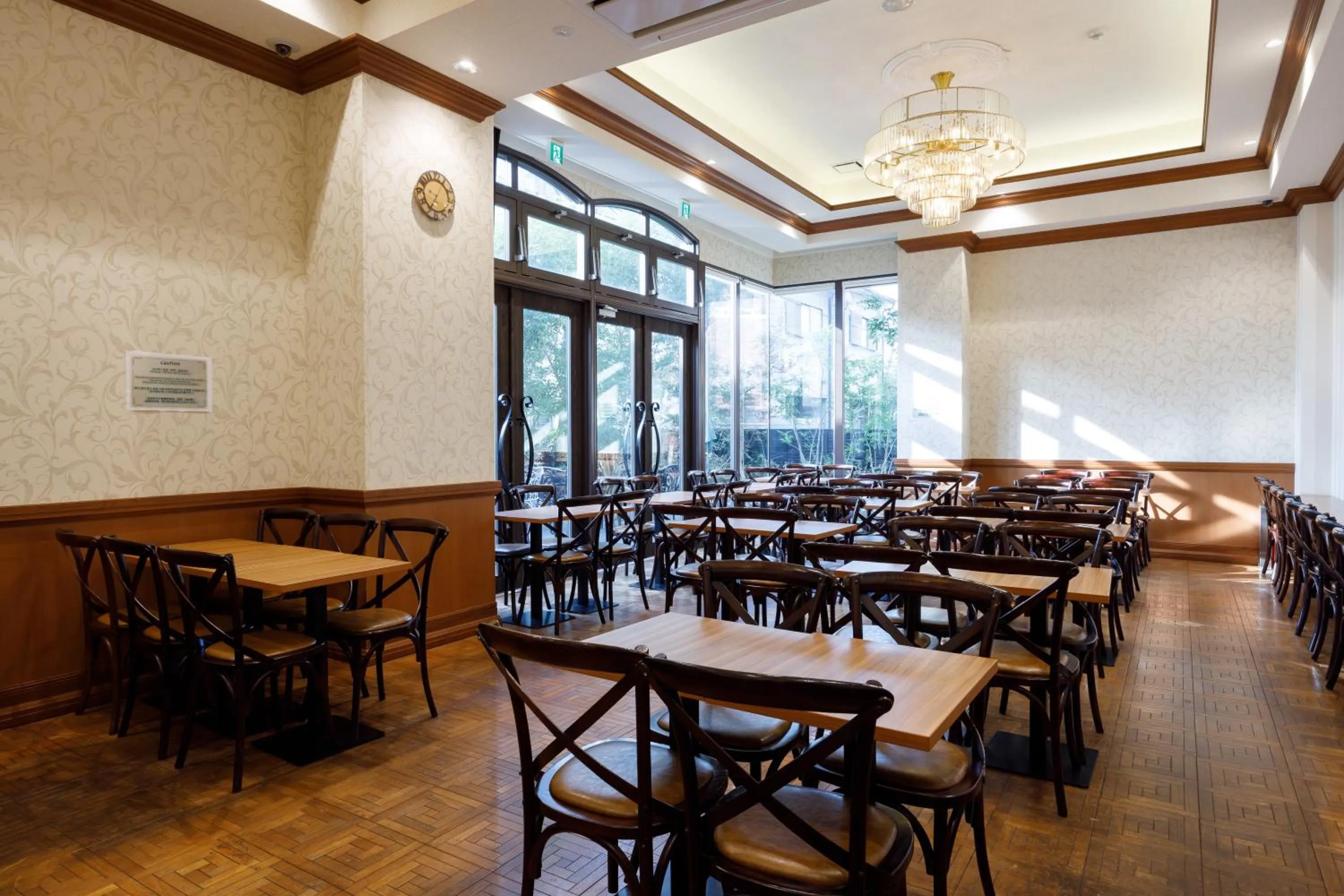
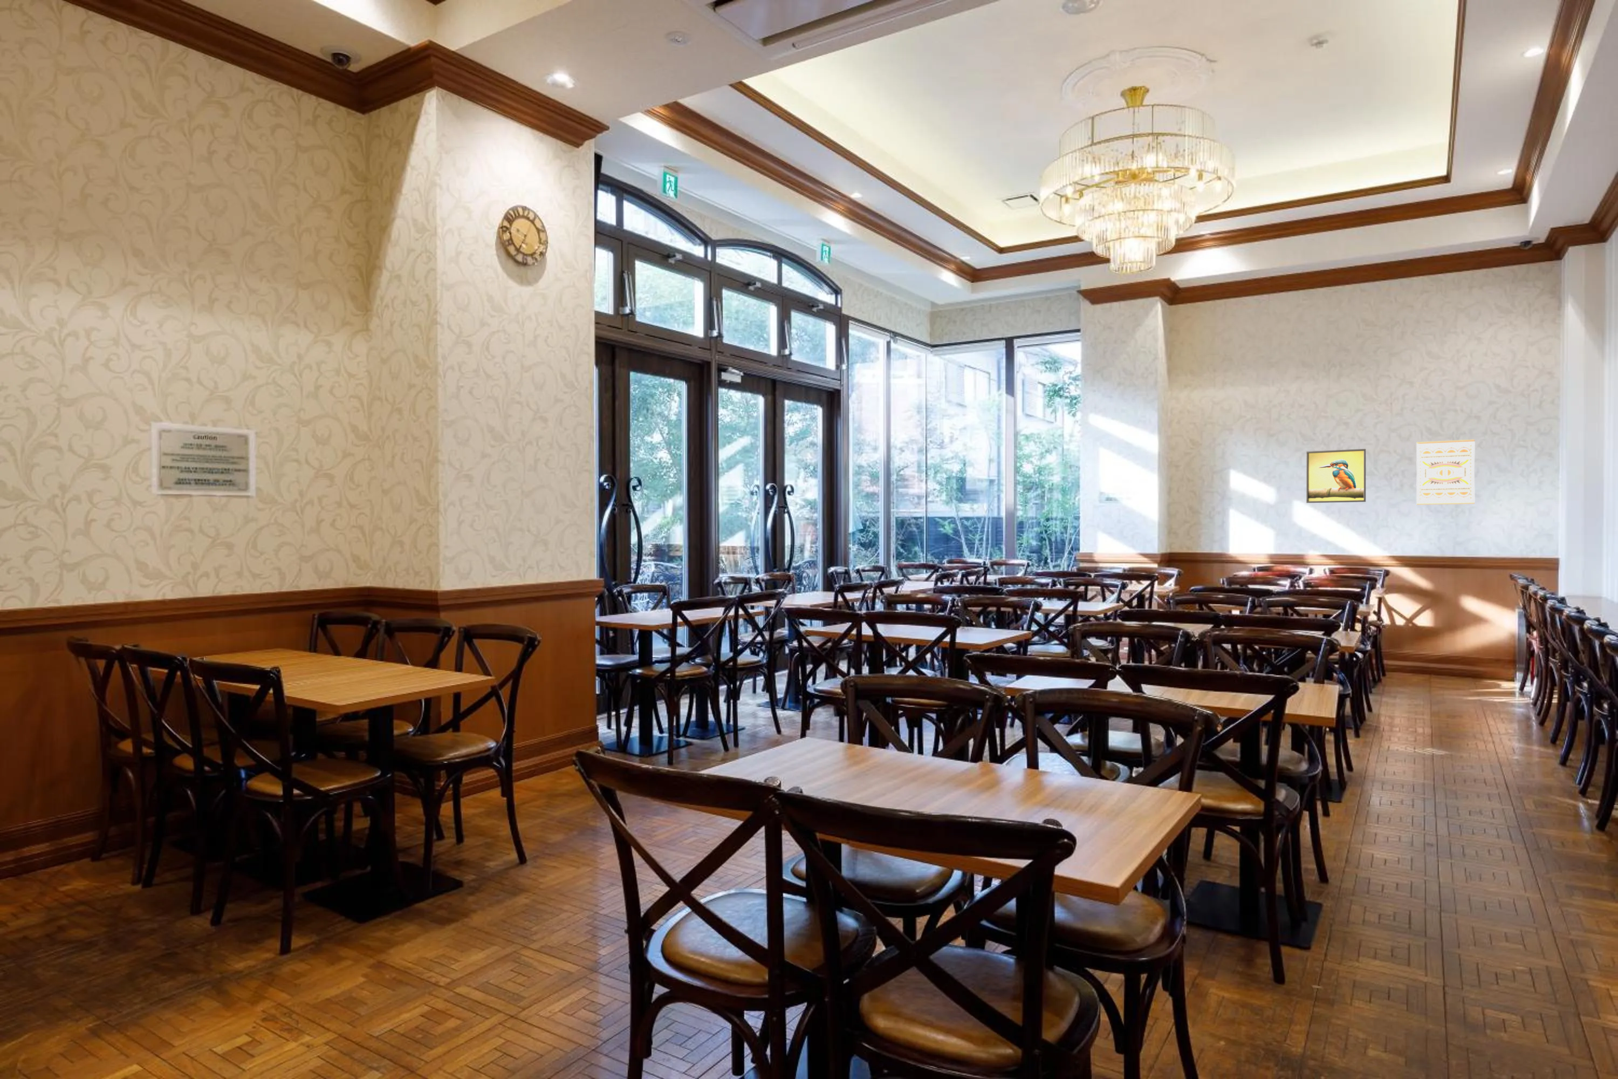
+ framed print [1306,448,1366,503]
+ wall art [1416,438,1475,506]
